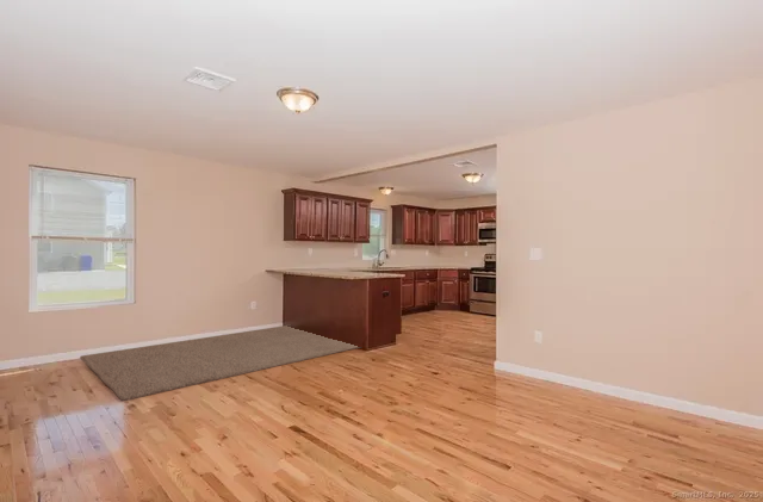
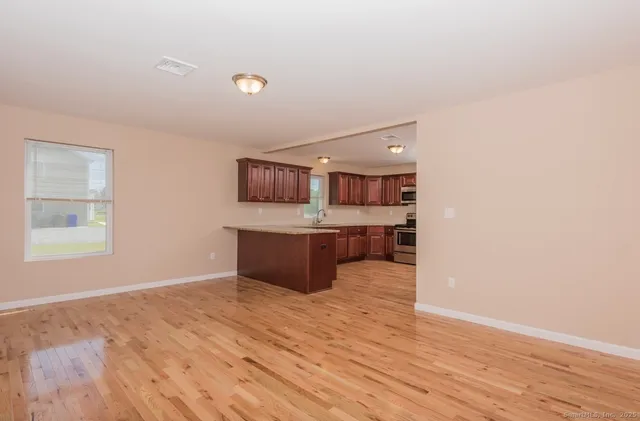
- rug [79,324,361,402]
